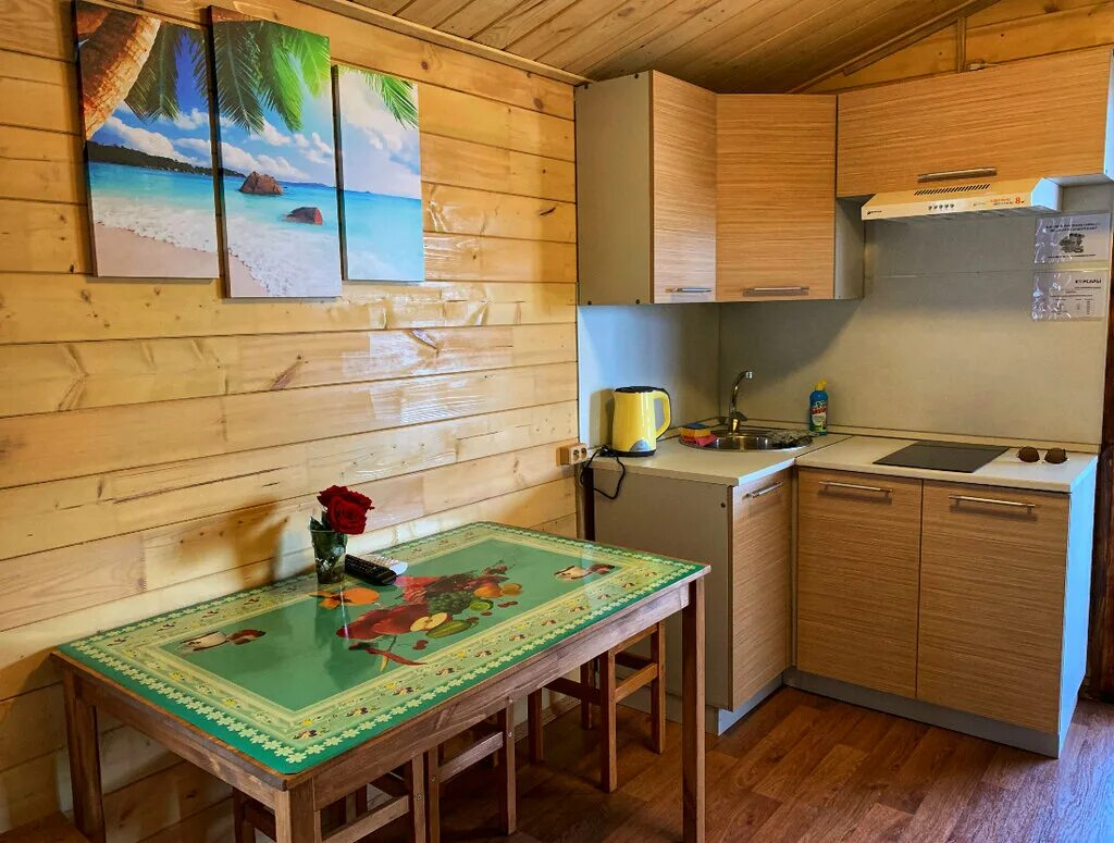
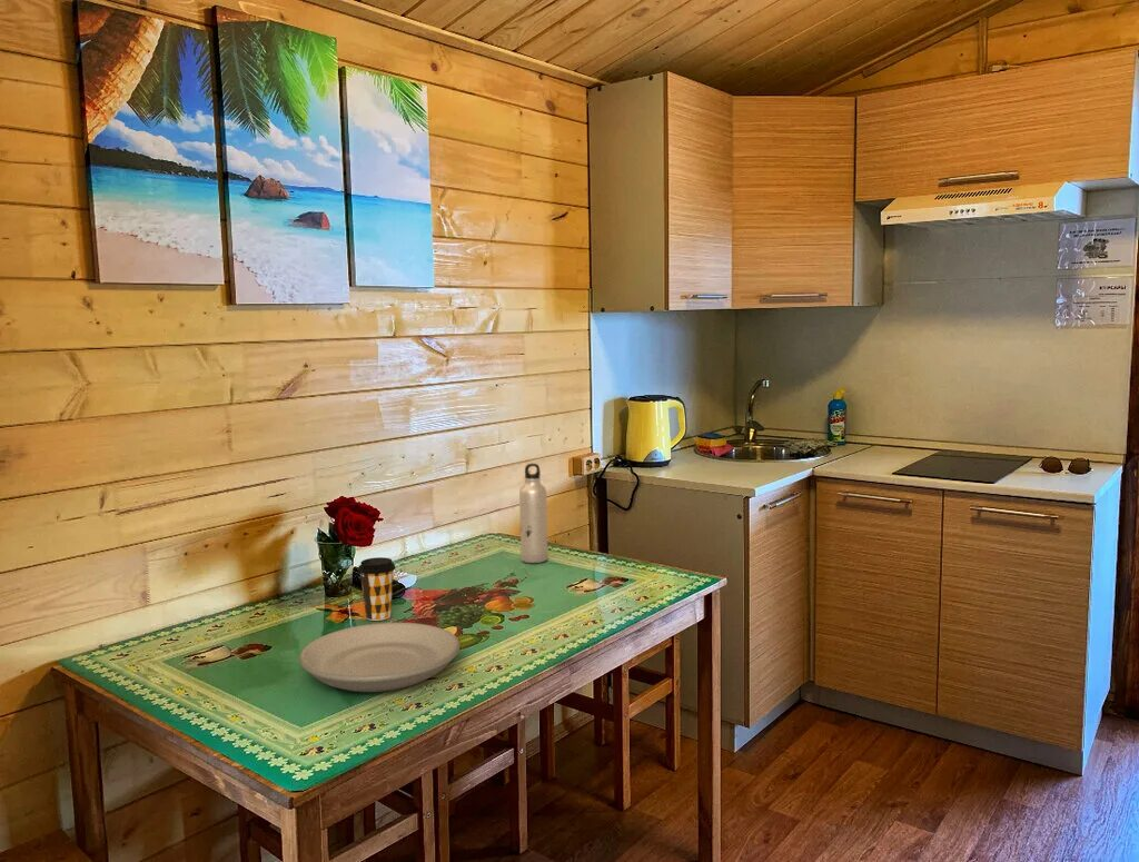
+ plate [298,622,460,693]
+ water bottle [518,463,548,564]
+ coffee cup [357,556,396,622]
